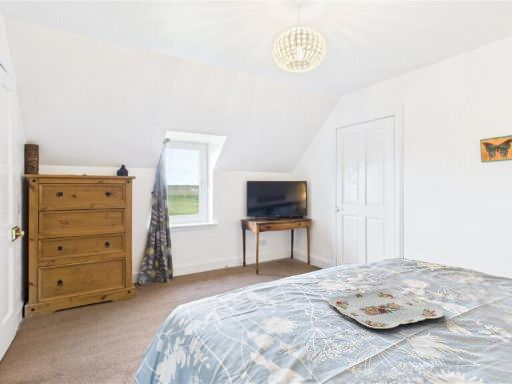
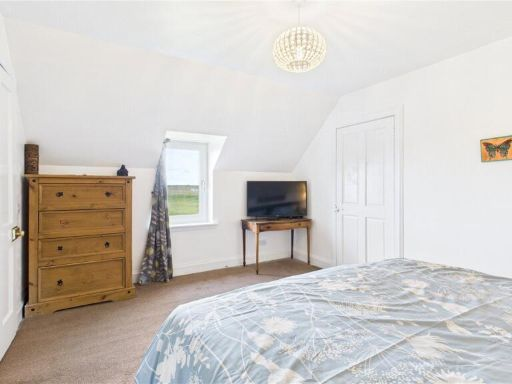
- serving tray [327,289,445,330]
